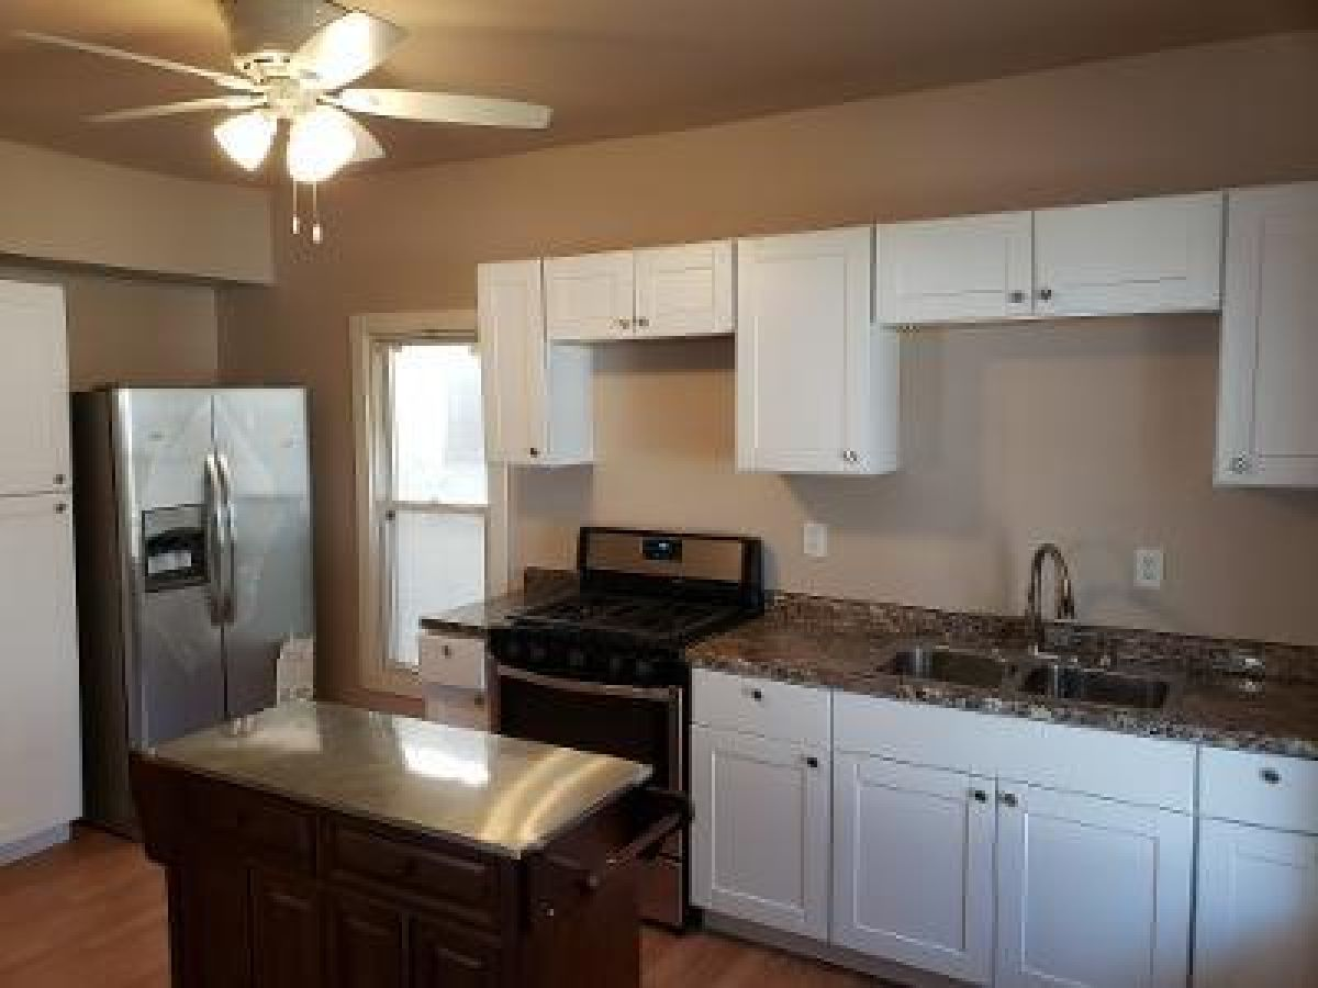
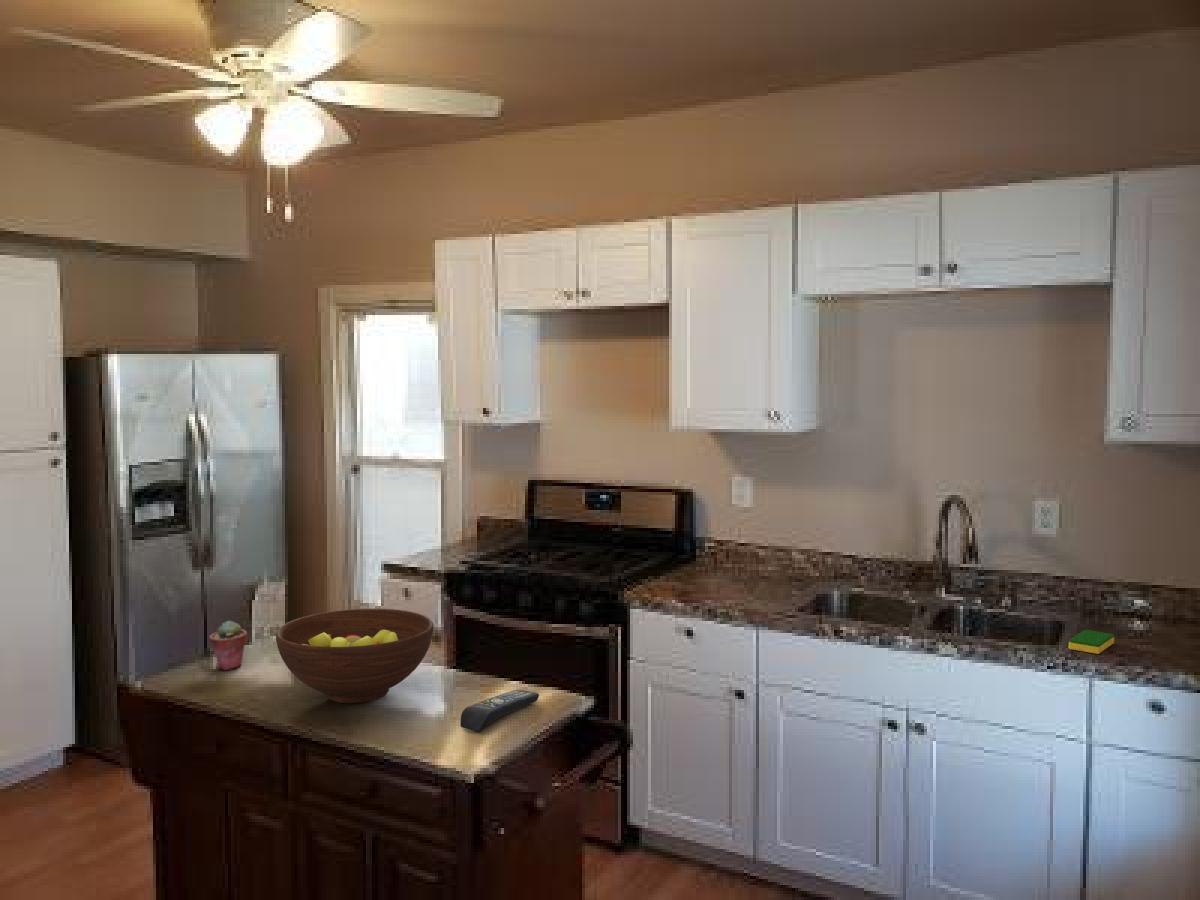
+ potted succulent [208,619,248,671]
+ dish sponge [1068,629,1115,655]
+ fruit bowl [275,608,434,704]
+ remote control [460,689,540,732]
